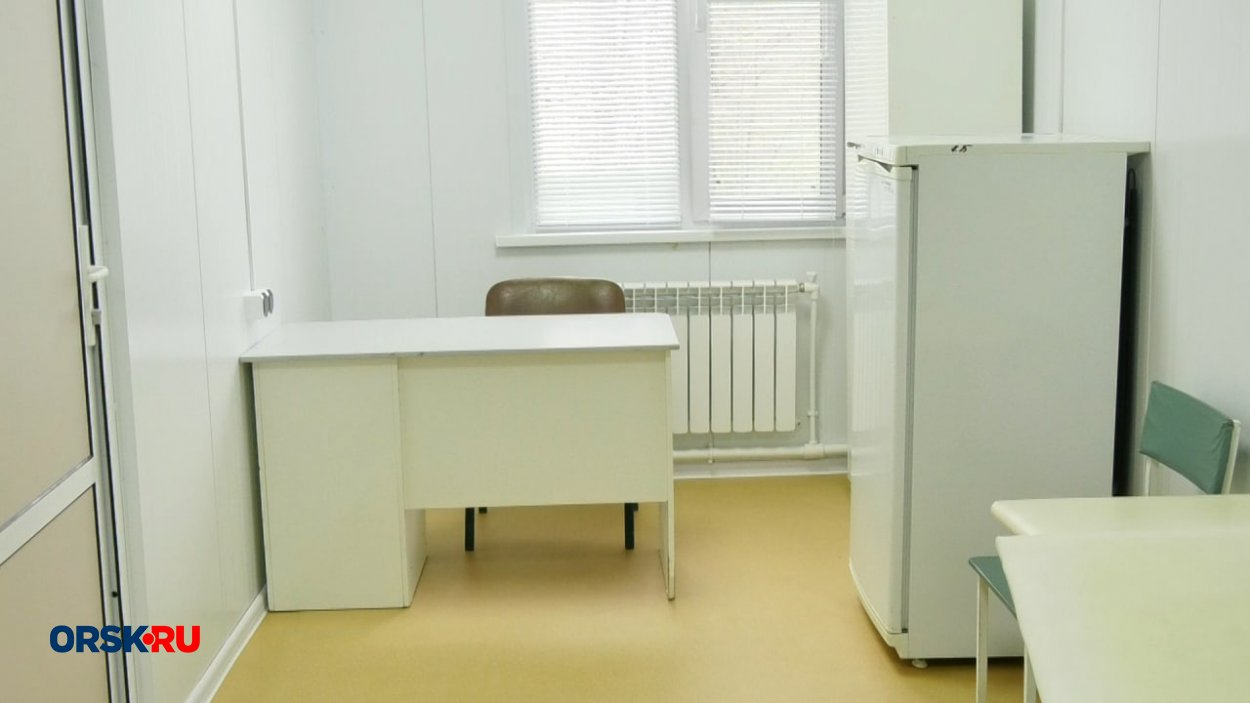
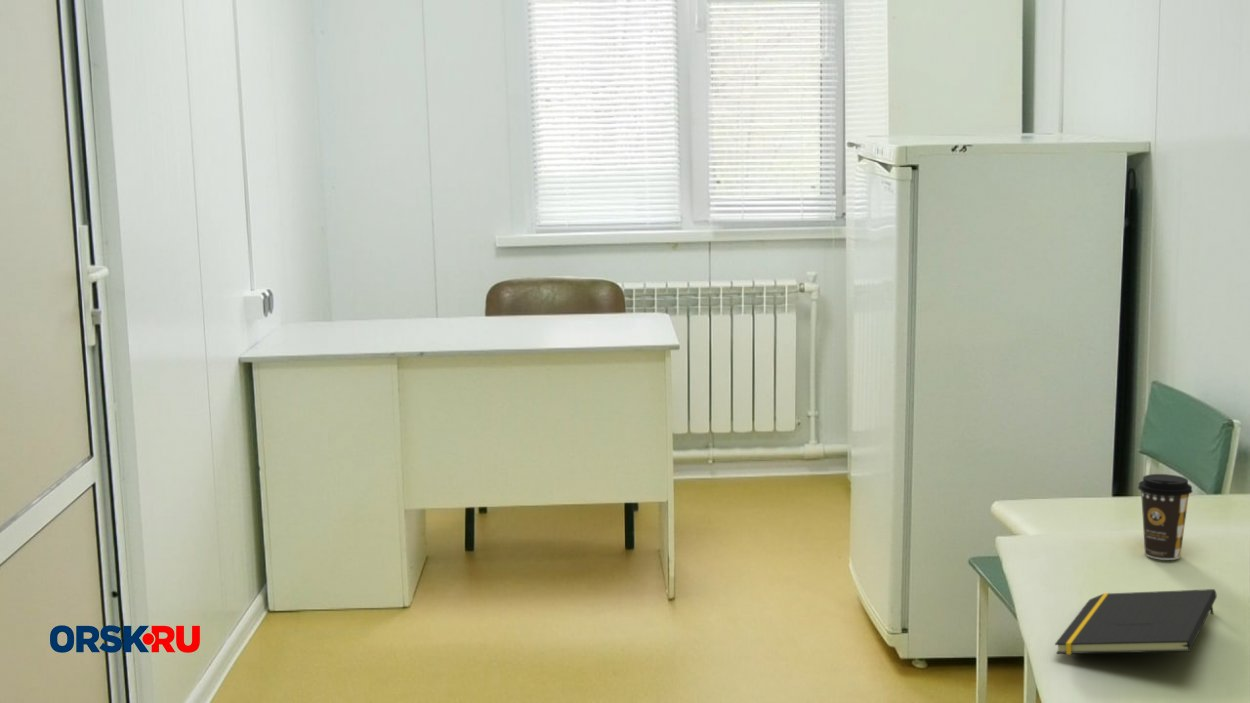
+ notepad [1054,588,1218,655]
+ coffee cup [1137,473,1194,561]
